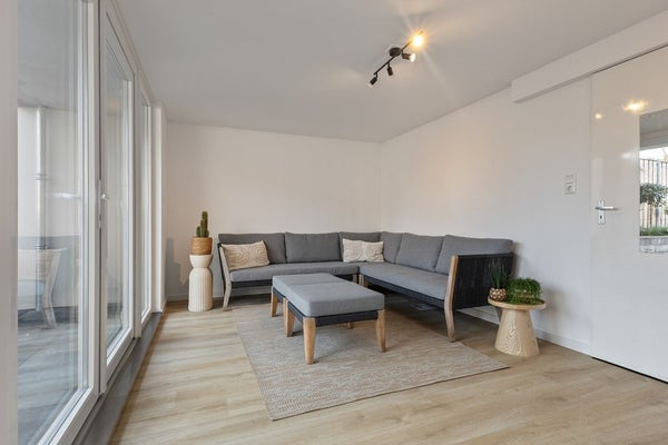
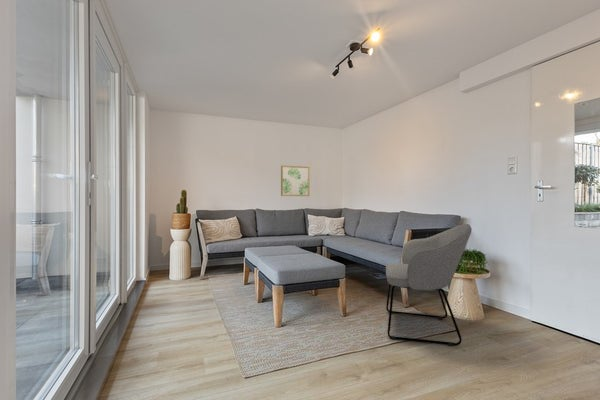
+ chair [385,223,473,347]
+ wall art [280,165,310,197]
